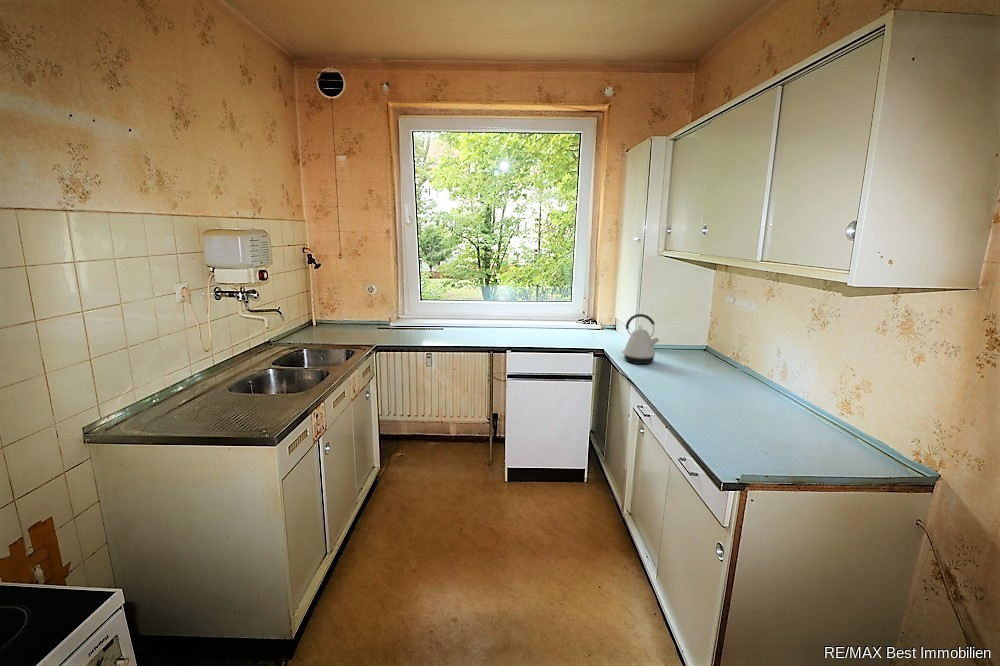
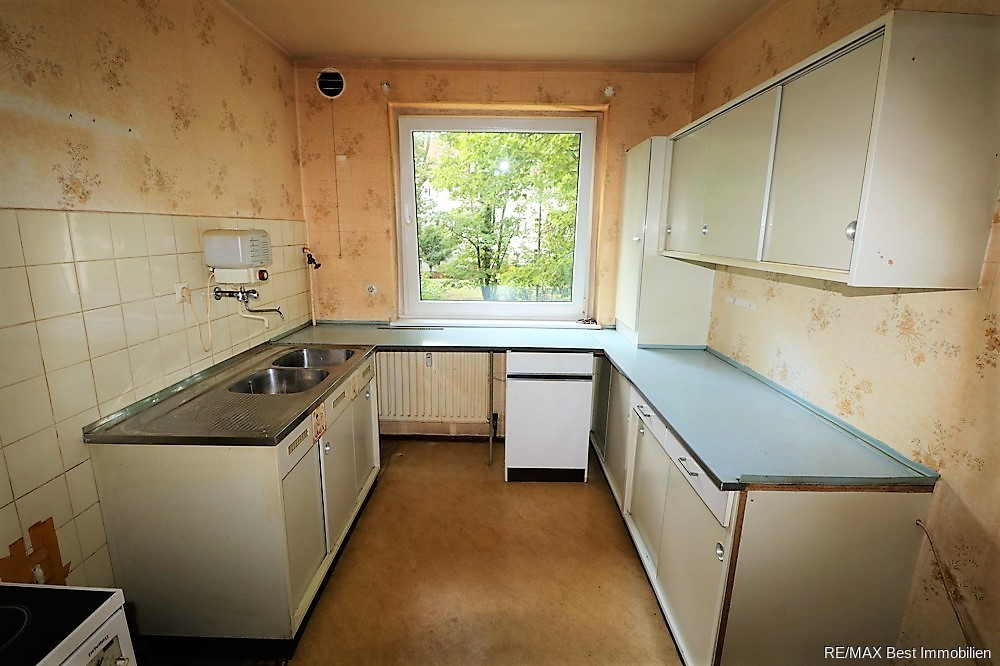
- kettle [621,313,660,365]
